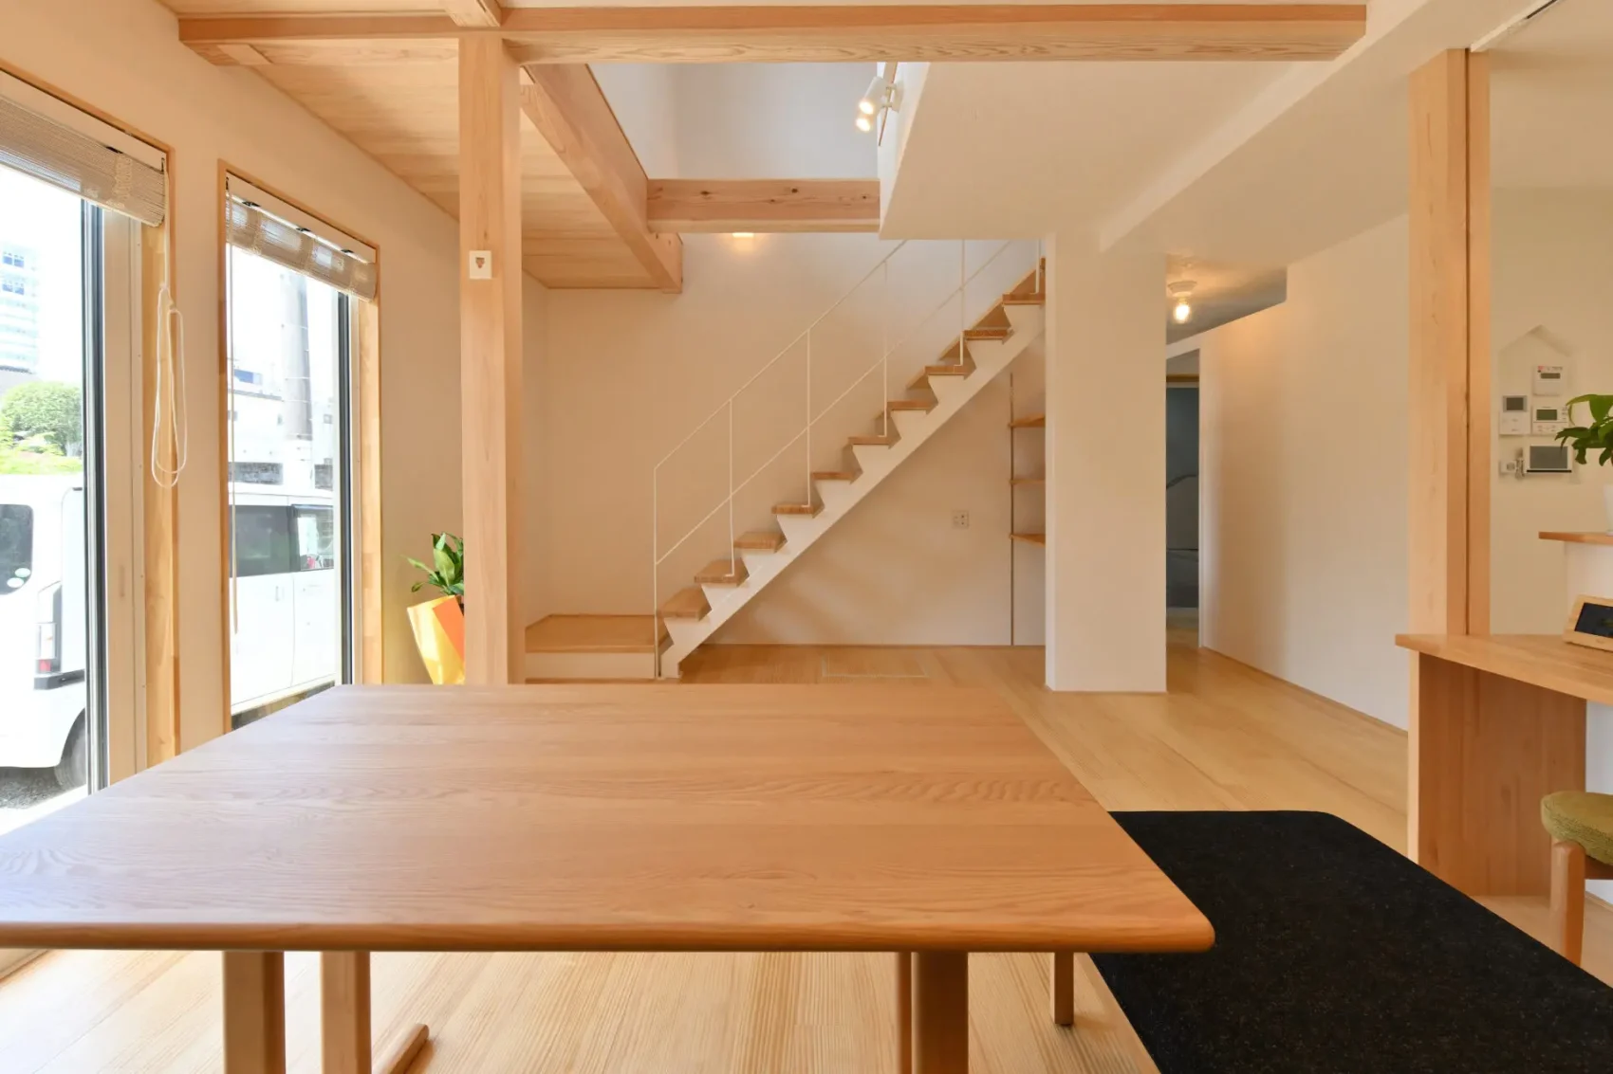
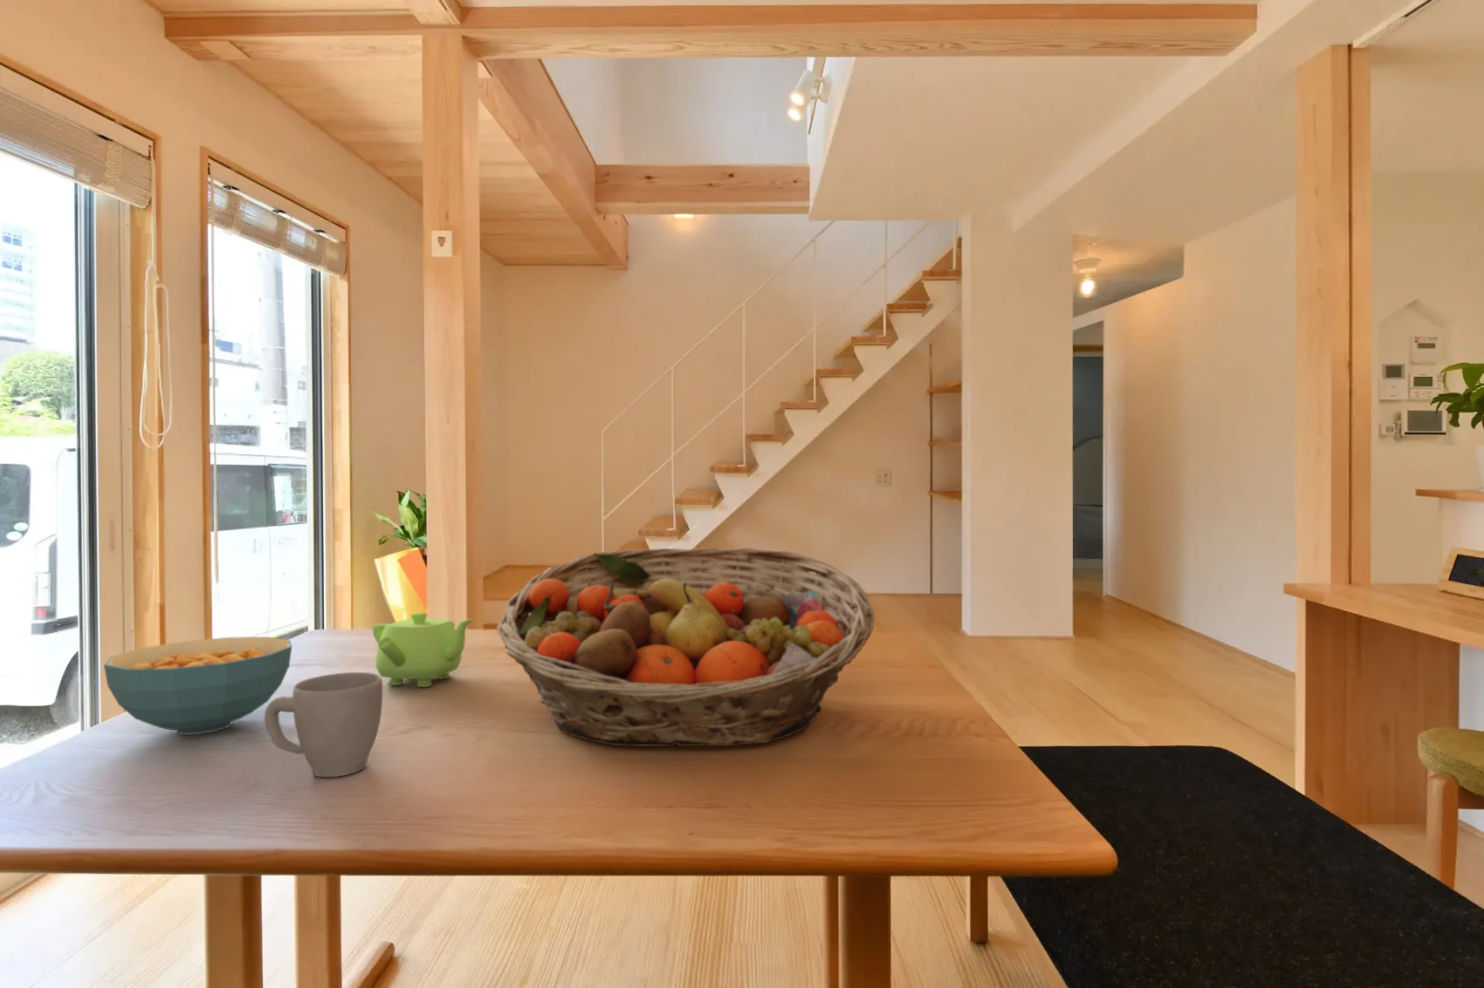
+ cereal bowl [103,636,292,735]
+ mug [264,672,383,777]
+ fruit basket [495,547,875,748]
+ teapot [372,611,474,688]
